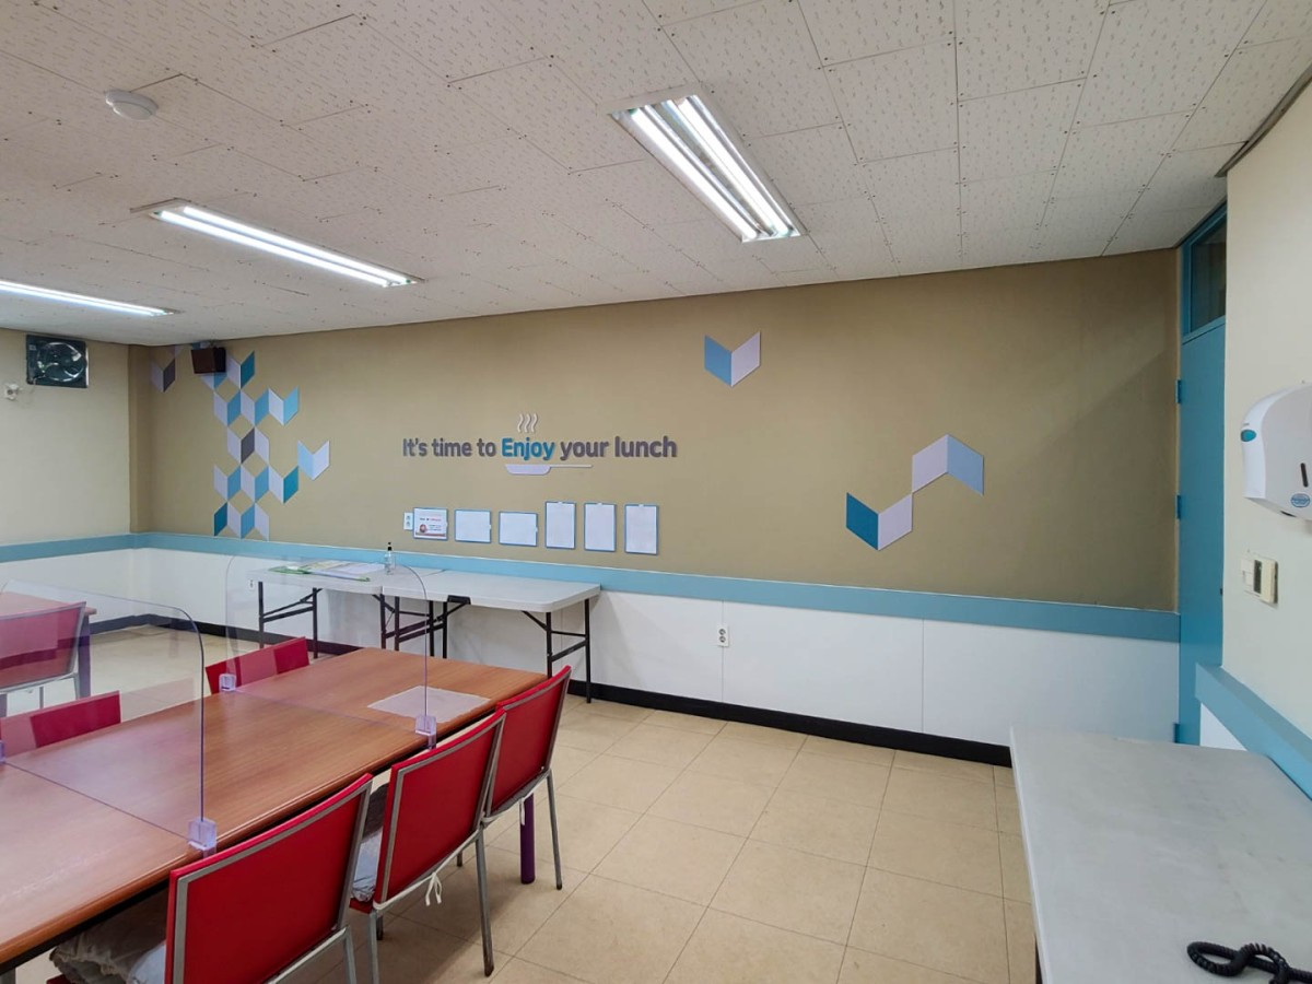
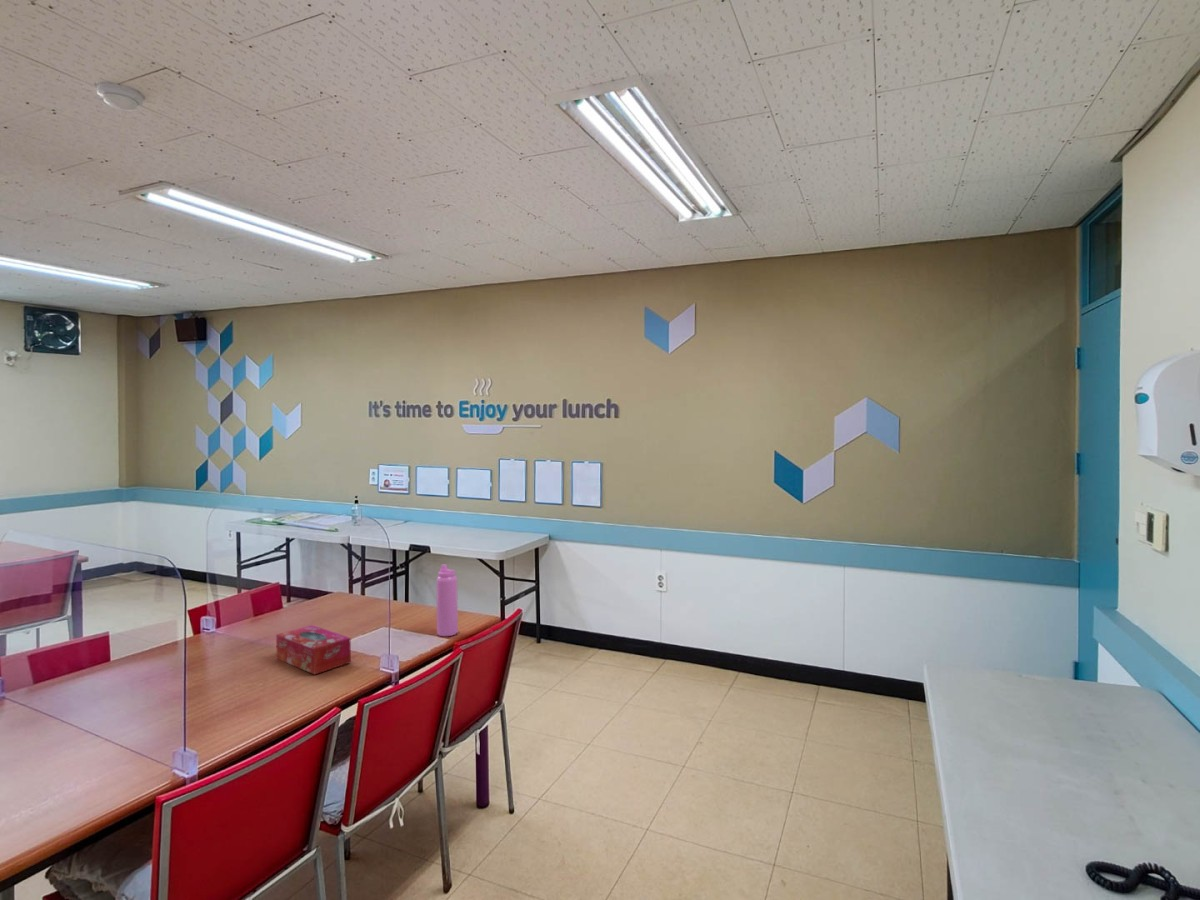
+ water bottle [435,563,459,637]
+ tissue box [275,624,352,676]
